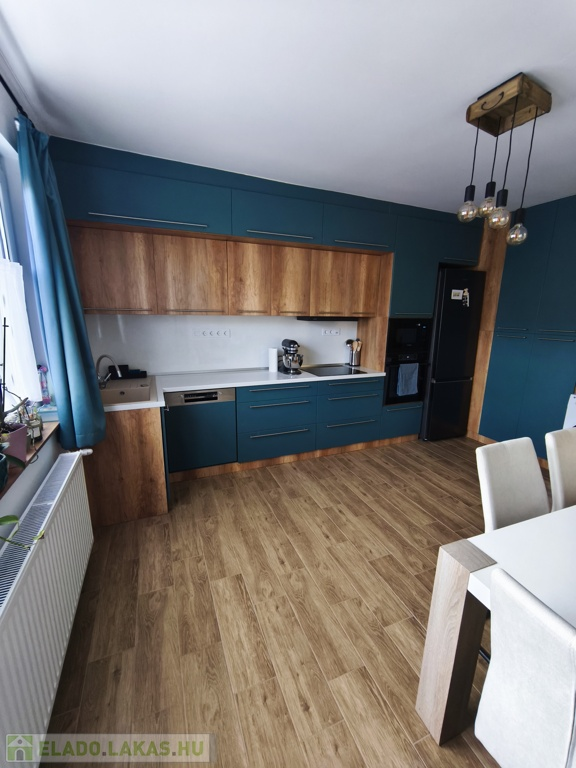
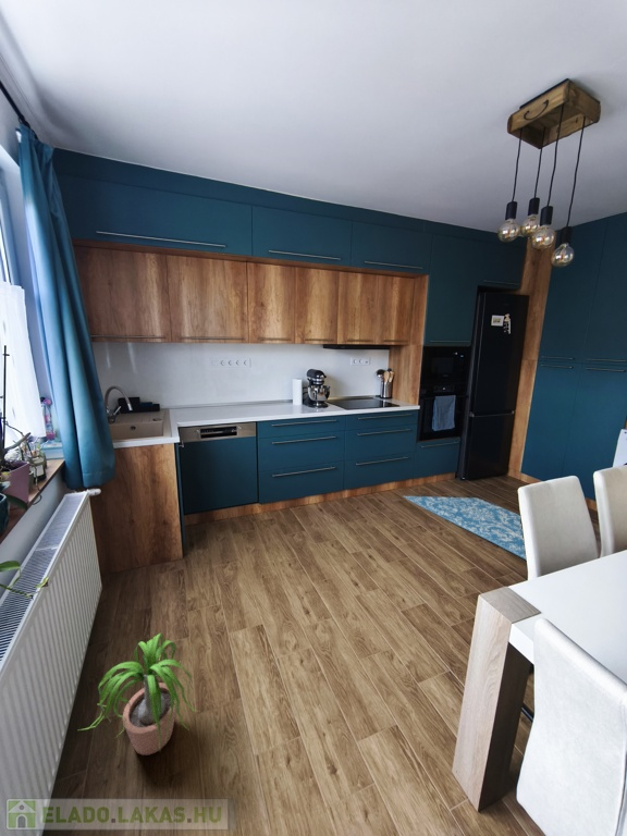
+ potted plant [78,631,196,757]
+ rug [403,495,527,561]
